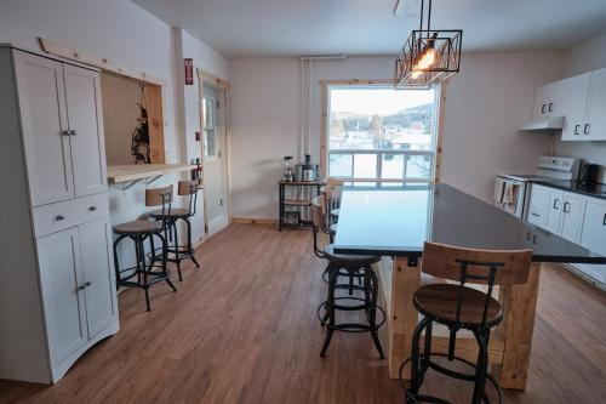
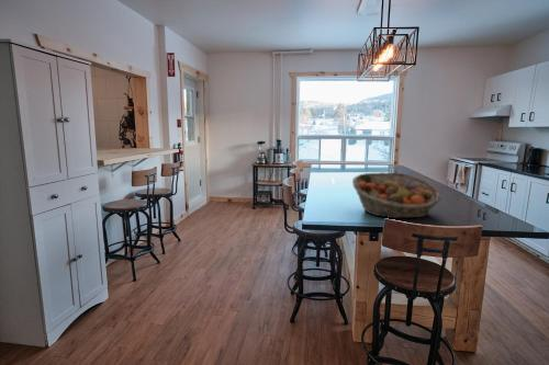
+ fruit basket [351,171,442,219]
